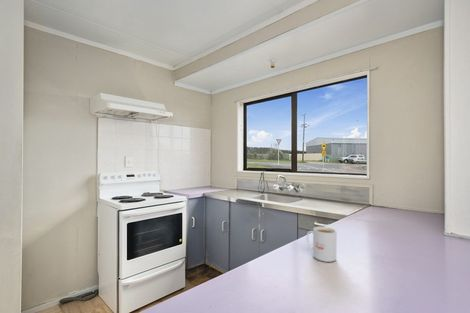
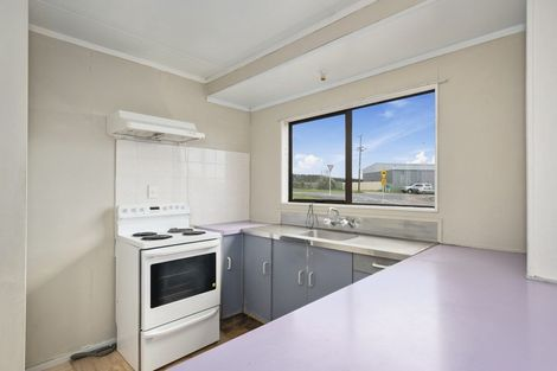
- mug [306,226,337,263]
